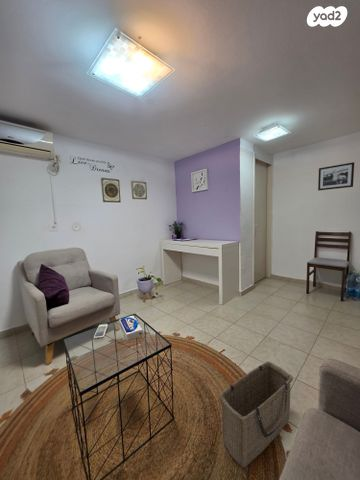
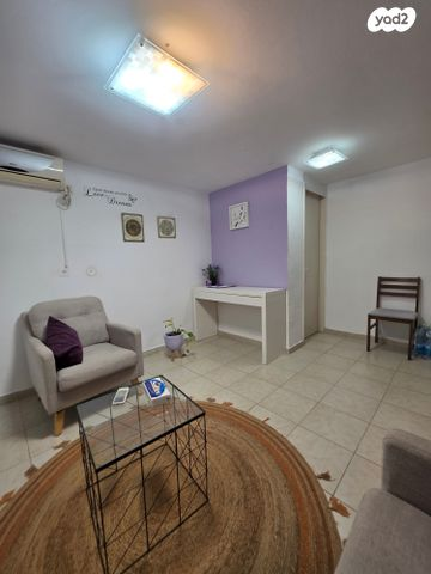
- basket [218,360,294,468]
- picture frame [317,161,355,192]
